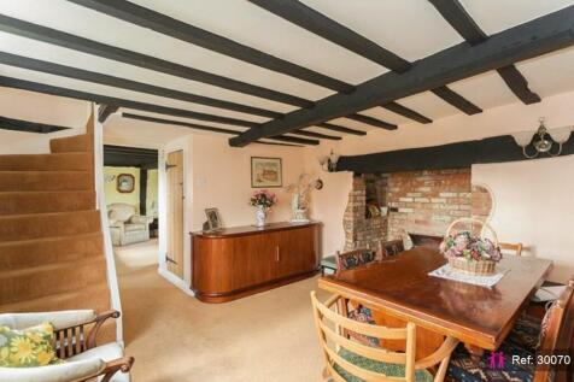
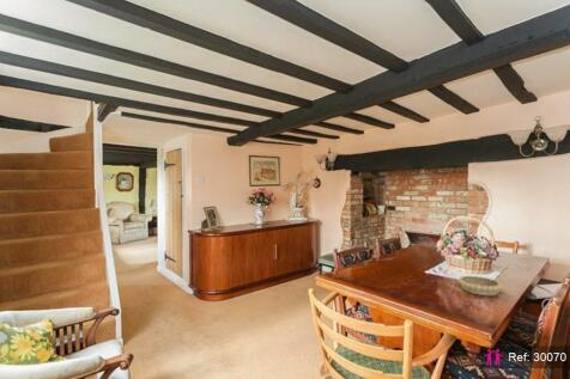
+ decorative bowl [457,275,504,297]
